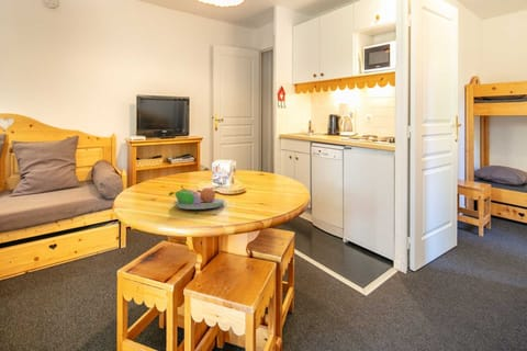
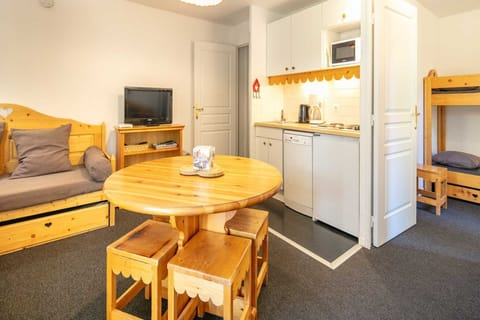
- fruit bowl [168,184,226,211]
